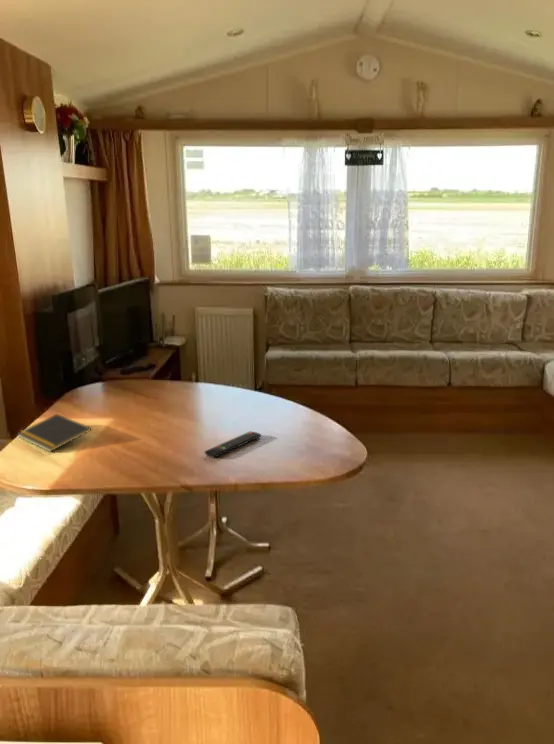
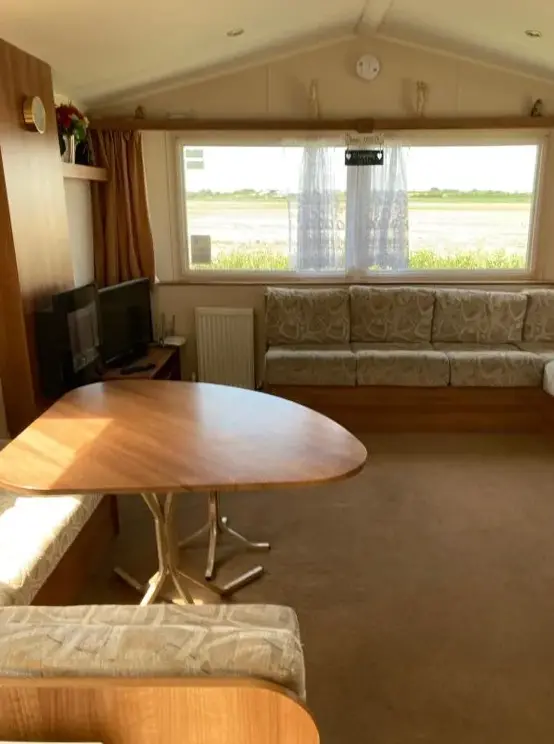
- notepad [16,413,92,453]
- remote control [204,431,262,459]
